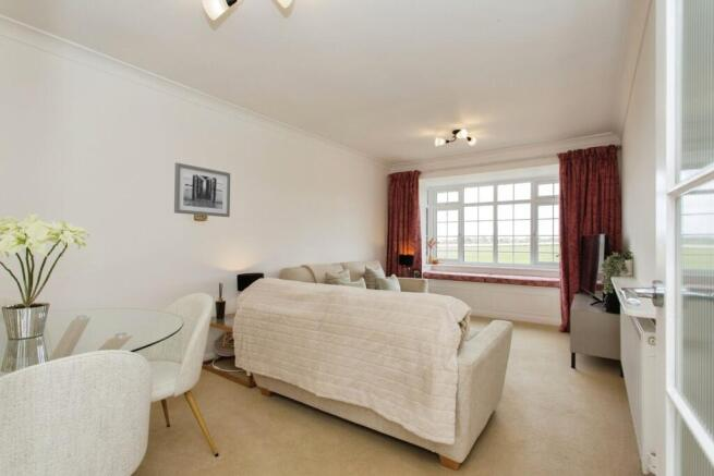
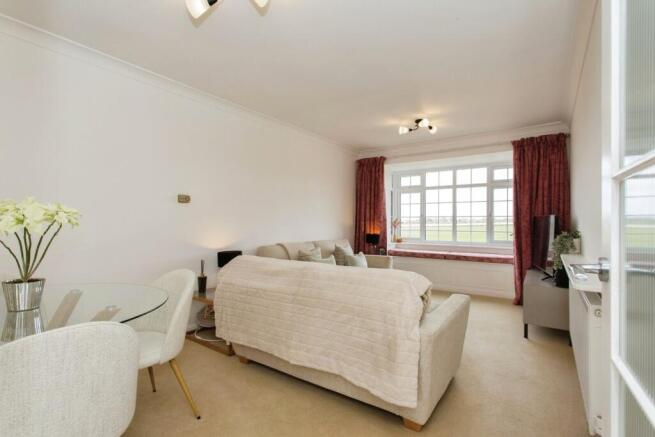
- wall art [173,161,231,218]
